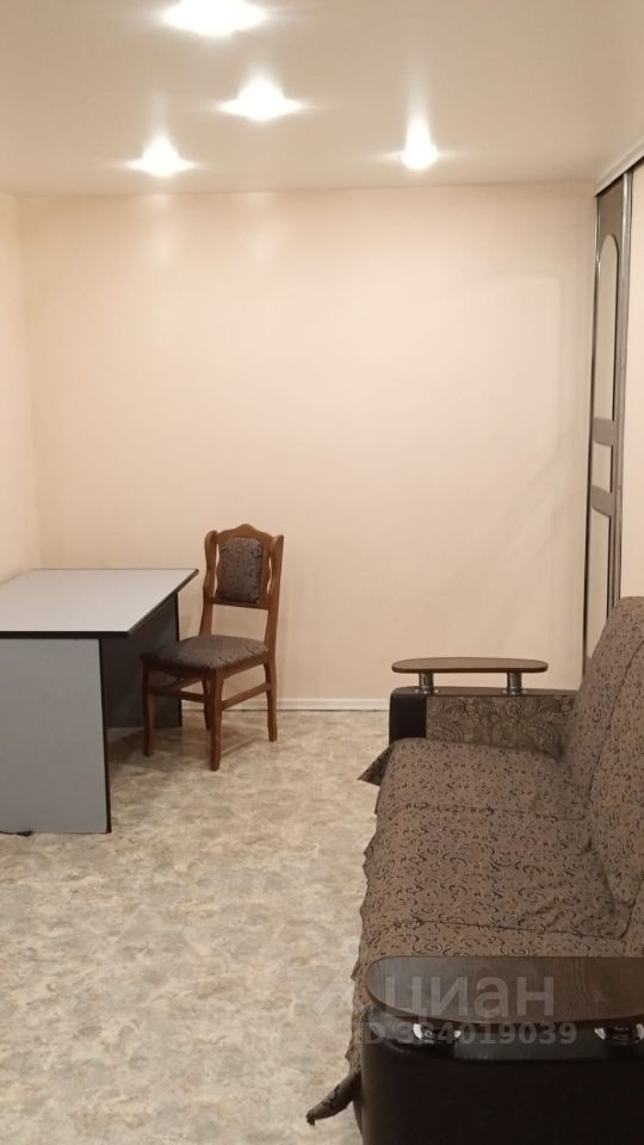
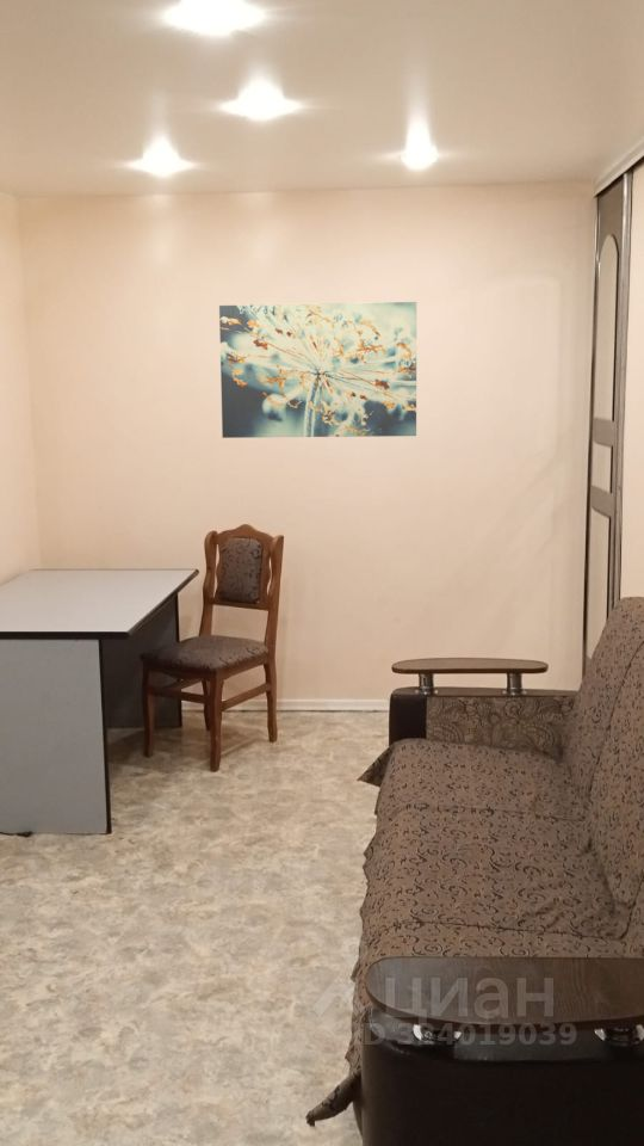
+ wall art [218,301,417,439]
